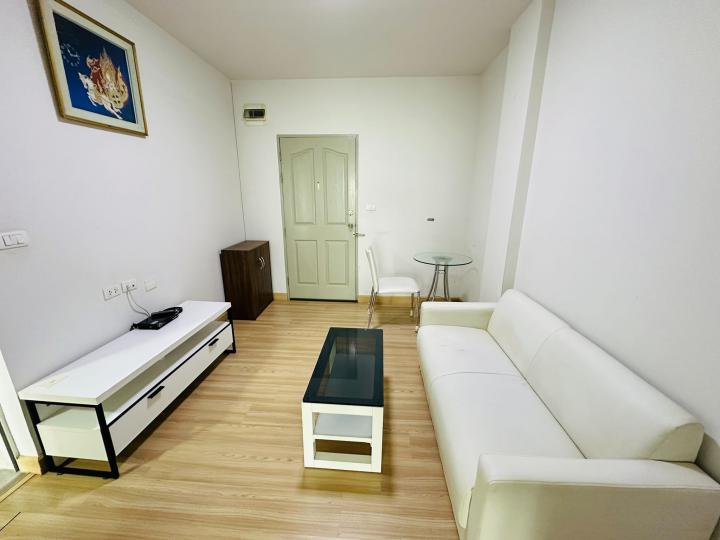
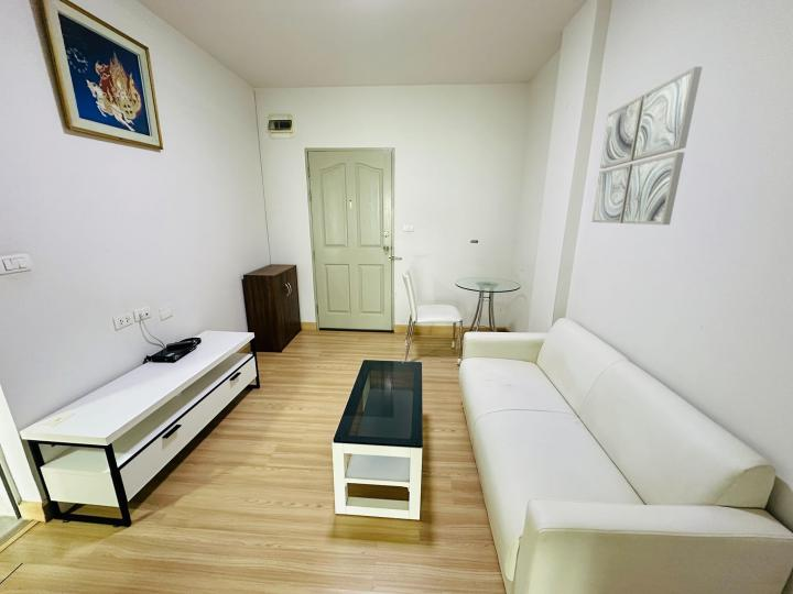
+ wall art [591,66,703,226]
